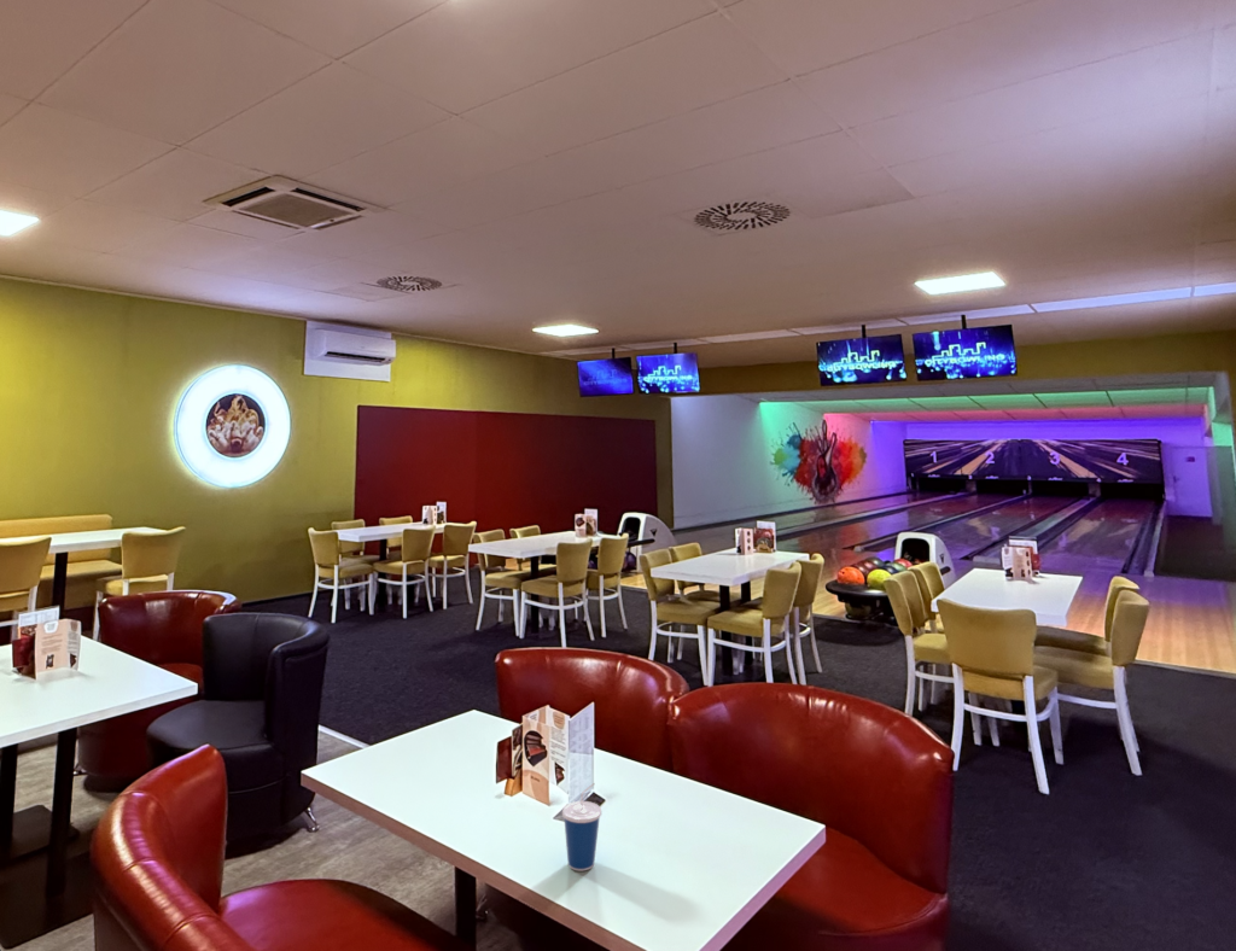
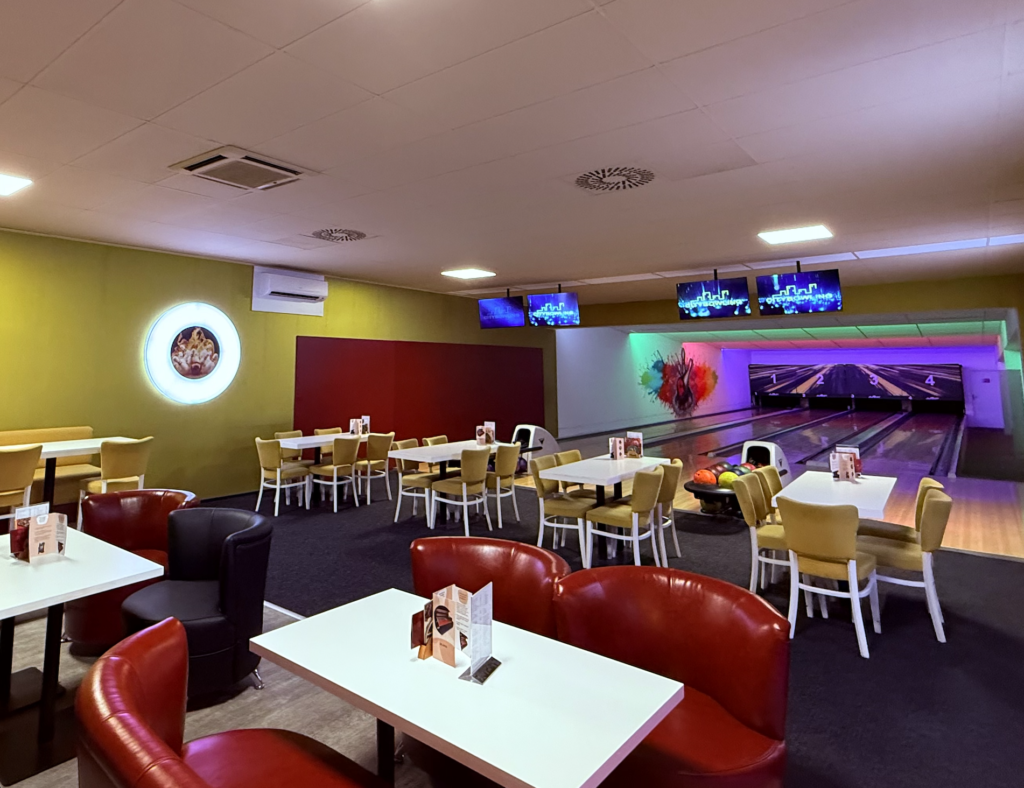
- cup [561,782,602,871]
